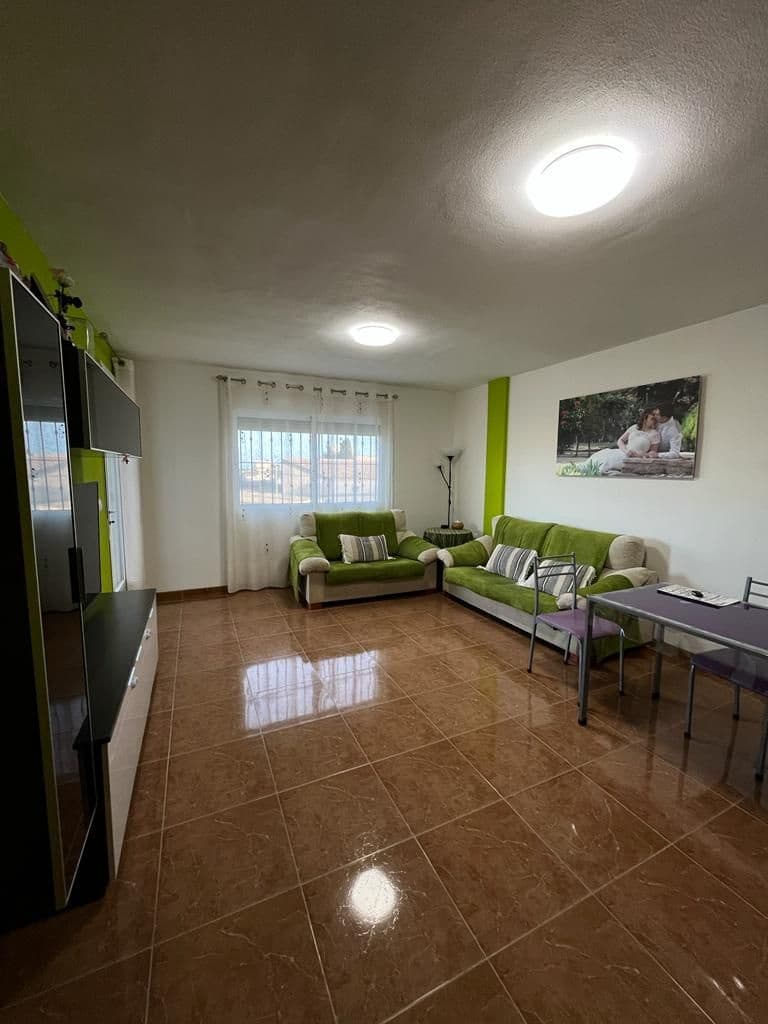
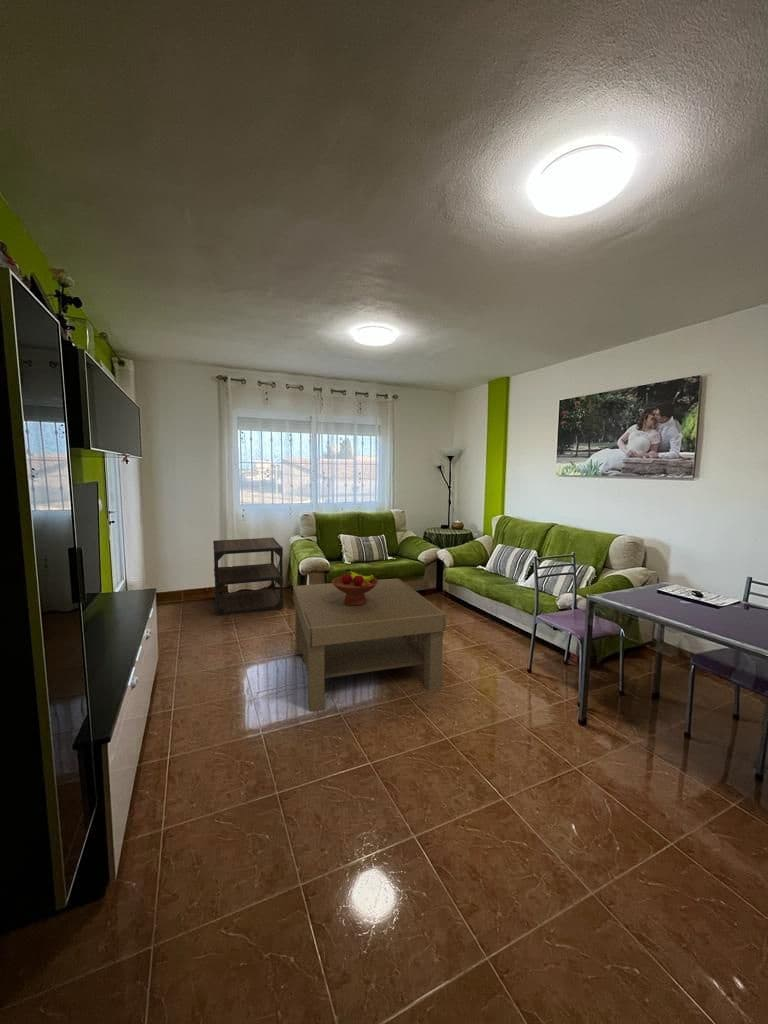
+ side table [212,537,284,617]
+ coffee table [292,577,448,712]
+ fruit bowl [331,568,379,606]
